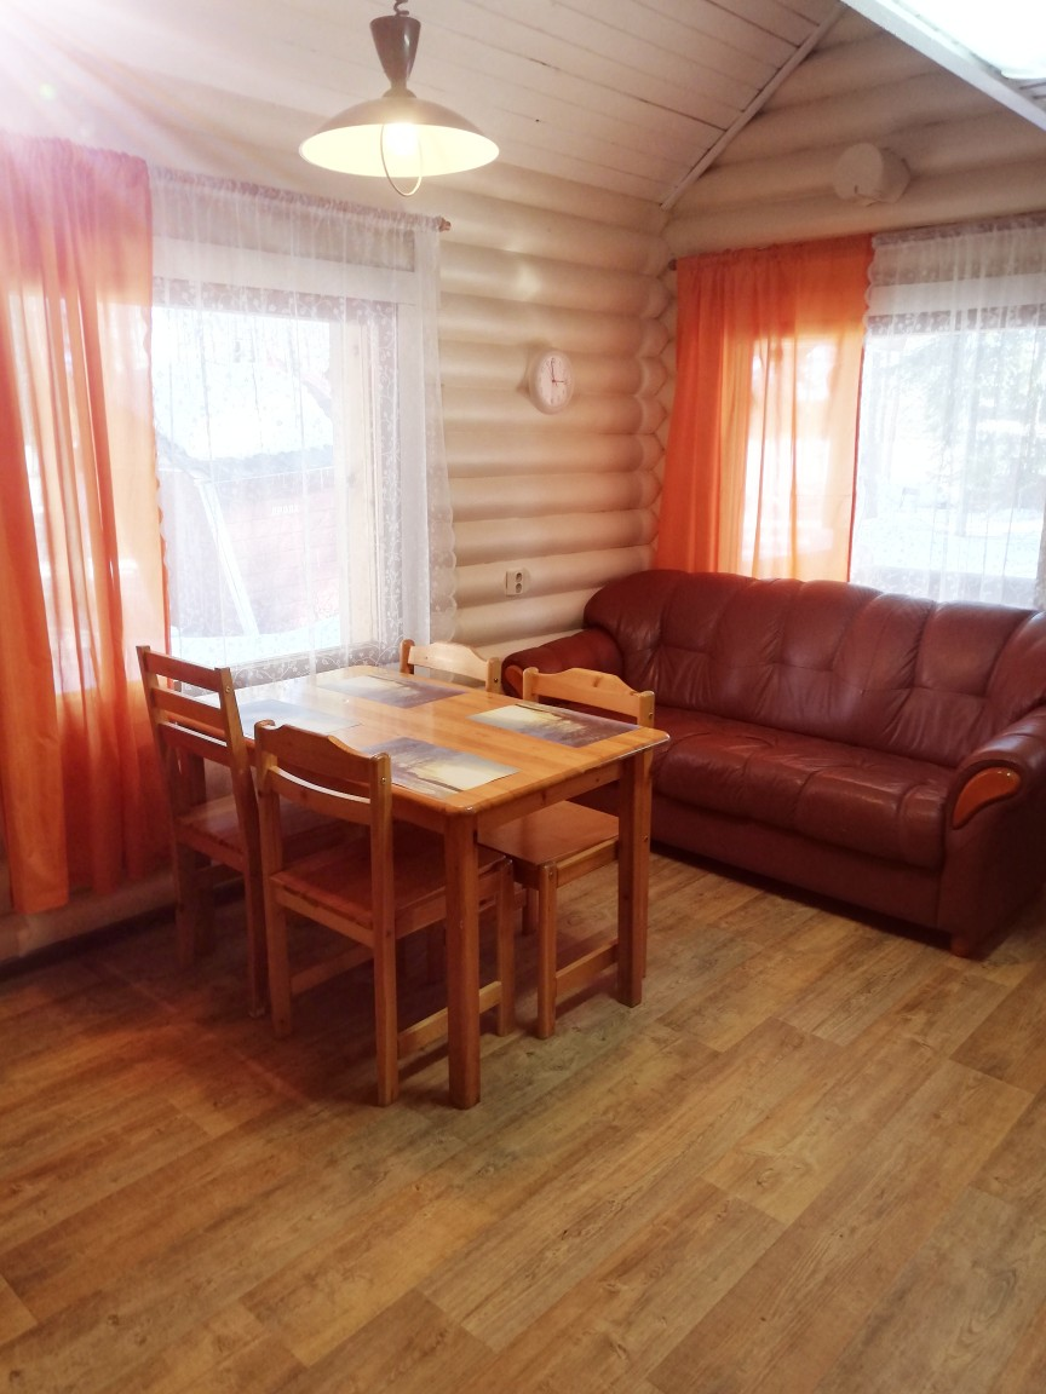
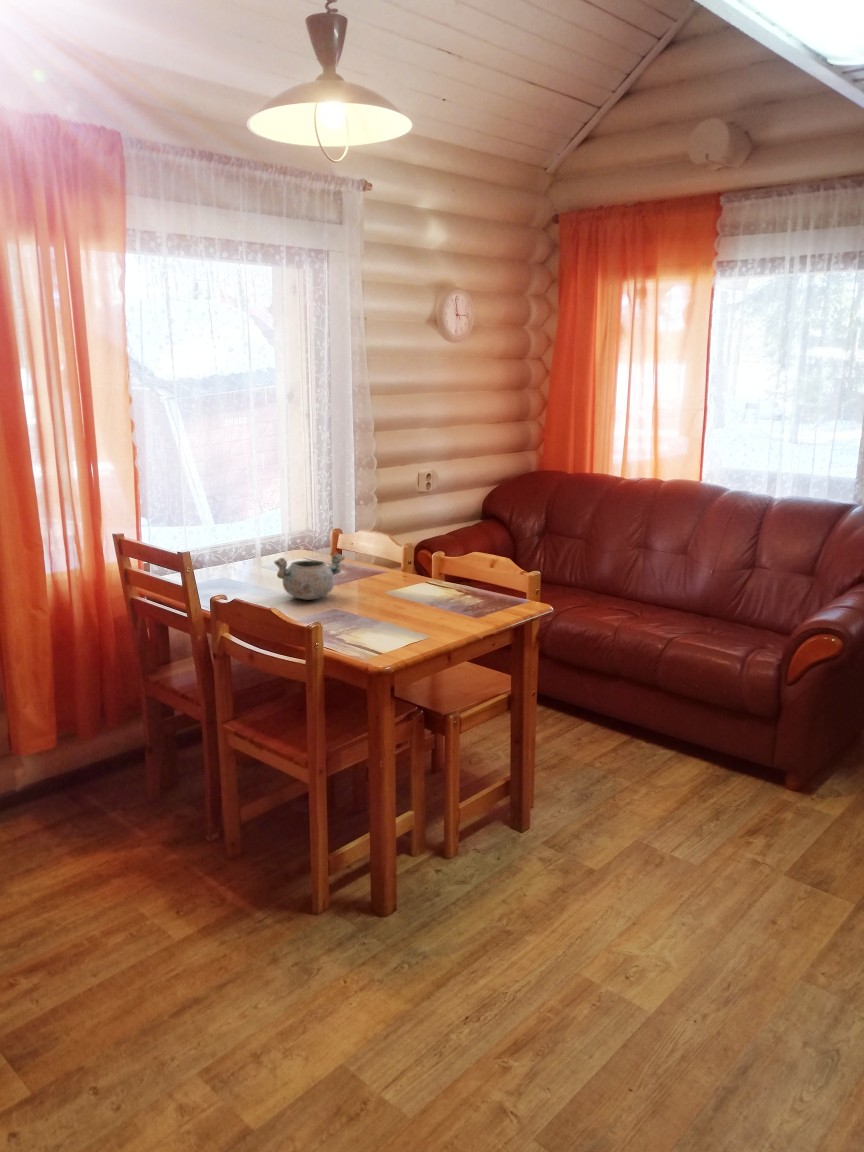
+ decorative bowl [273,552,346,601]
